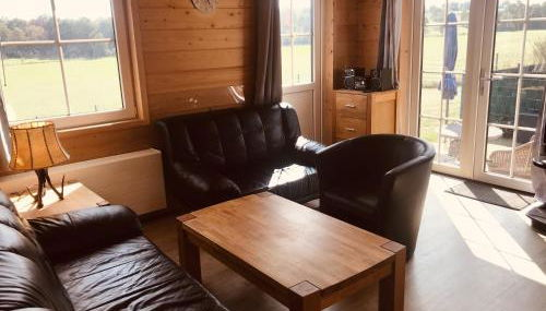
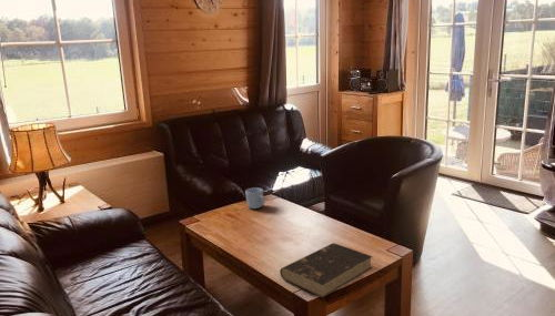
+ mug [244,186,266,210]
+ book [279,242,373,298]
